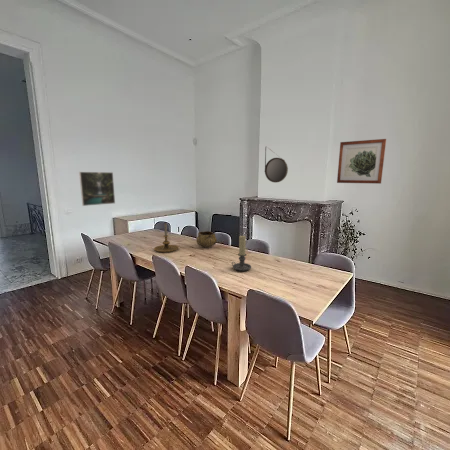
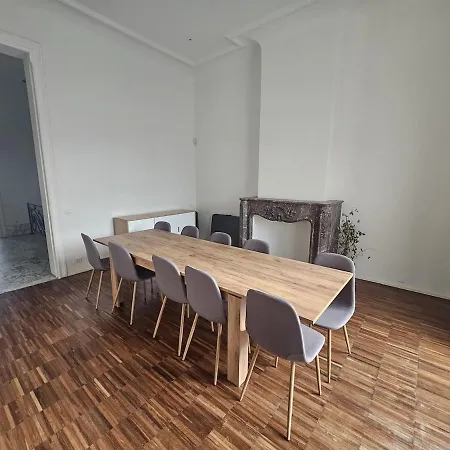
- candle holder [153,222,180,253]
- home mirror [264,147,289,183]
- candle holder [231,235,252,272]
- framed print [78,171,116,207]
- decorative bowl [195,230,217,249]
- wall art [336,138,387,185]
